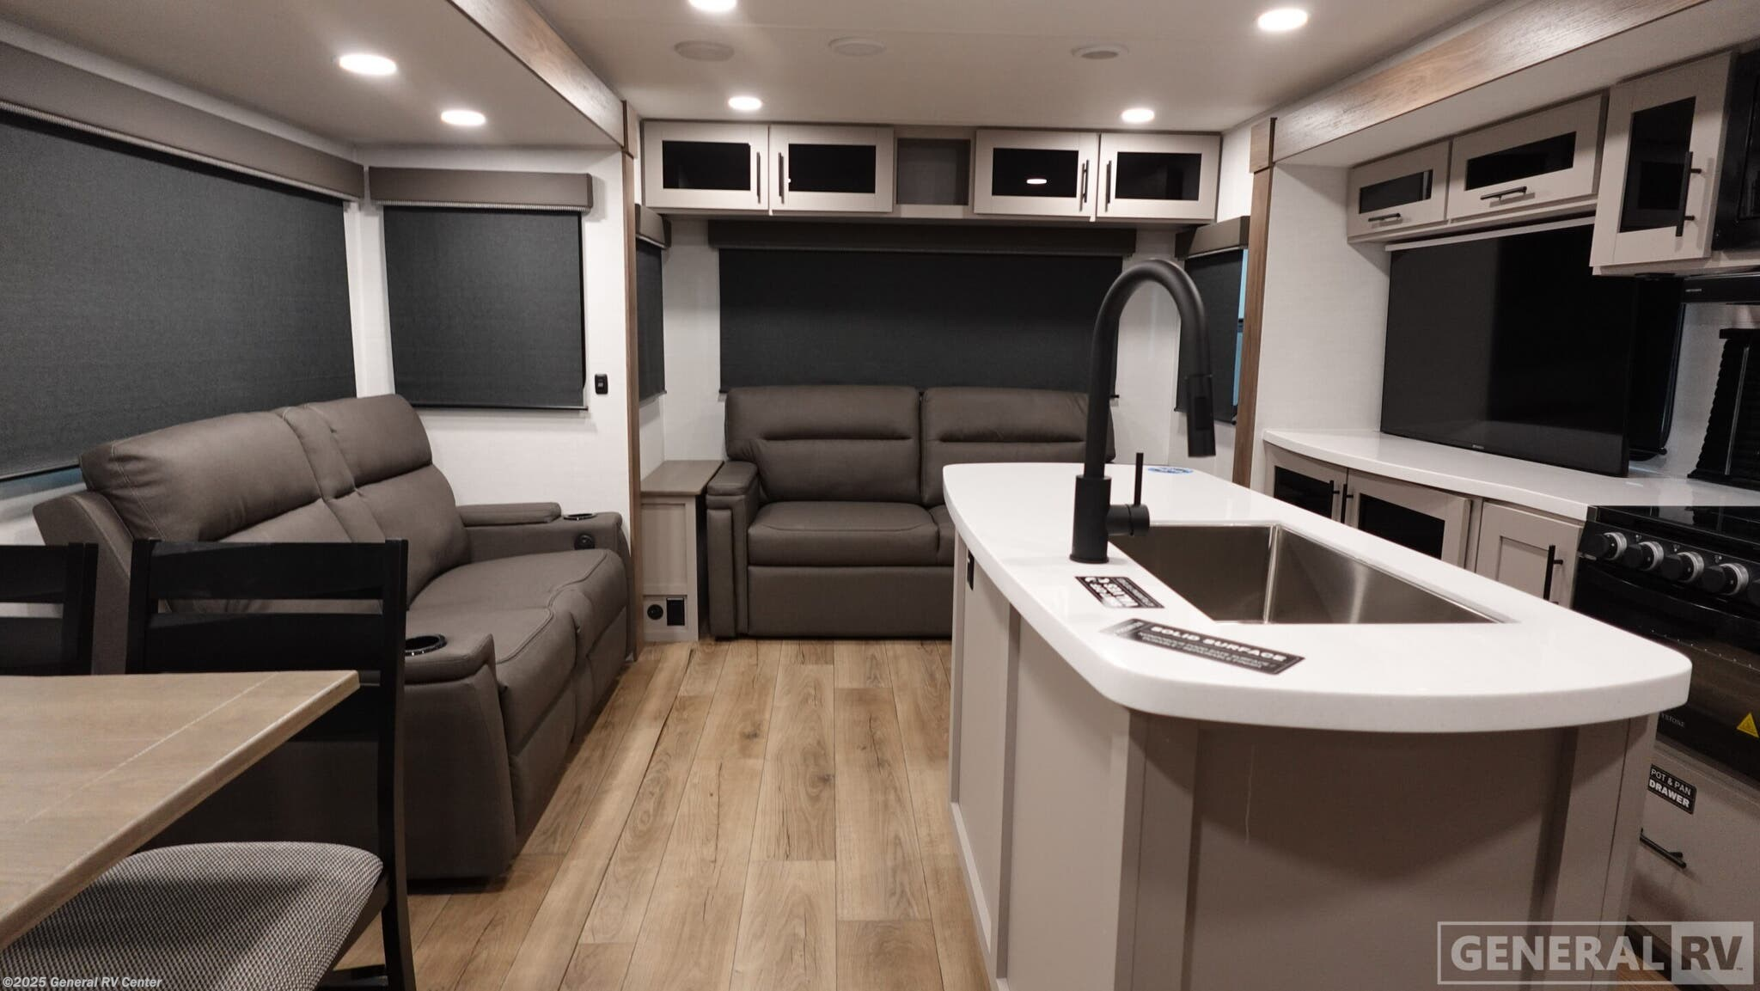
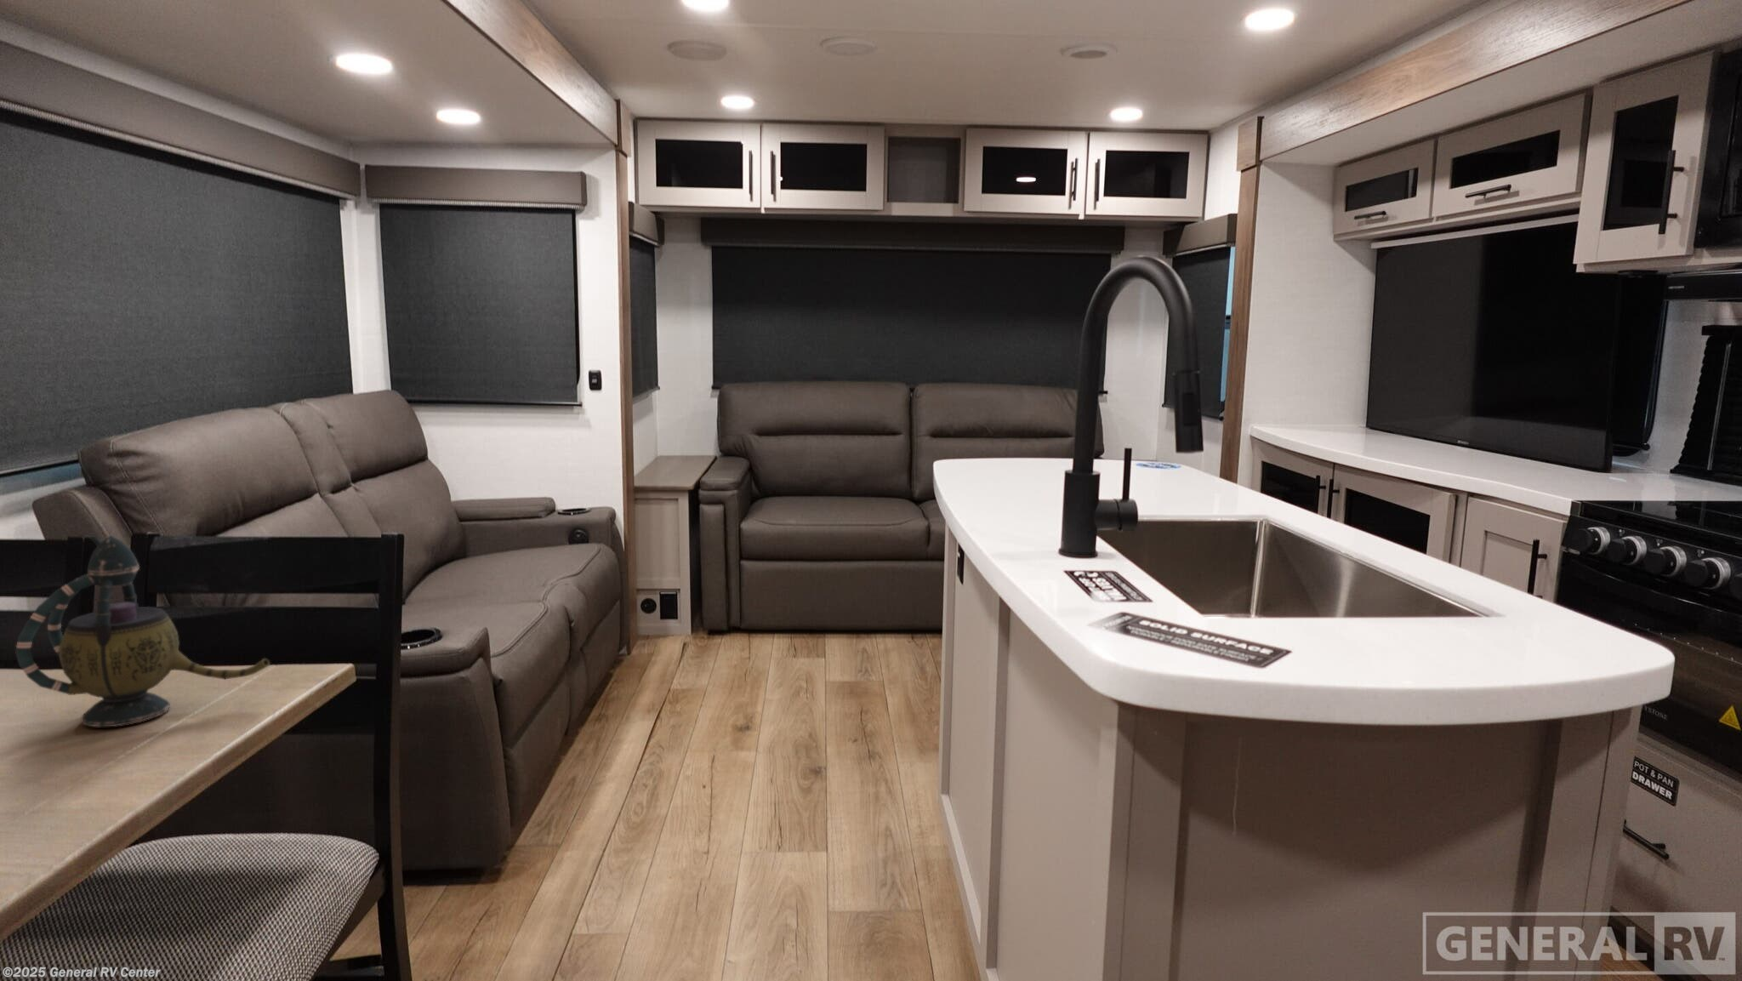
+ teapot [14,535,270,727]
